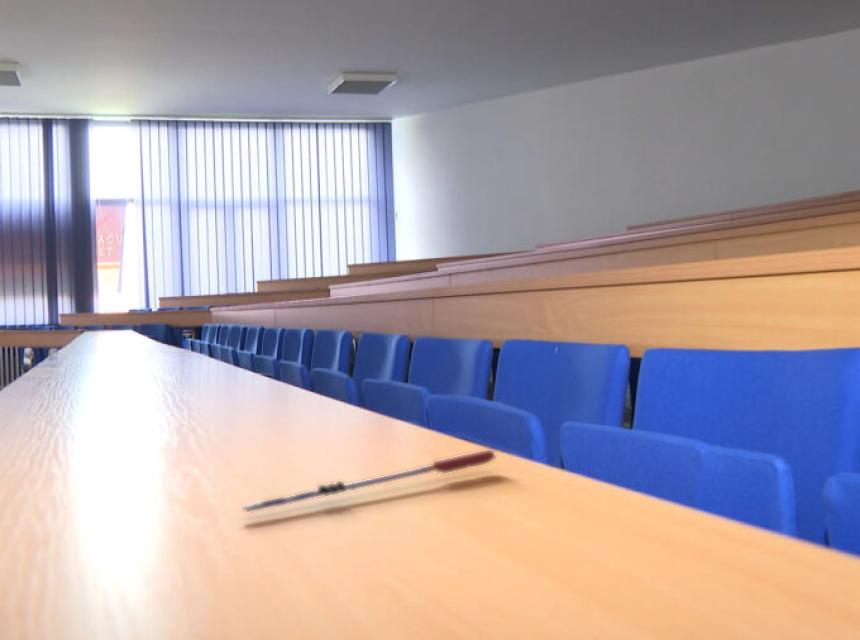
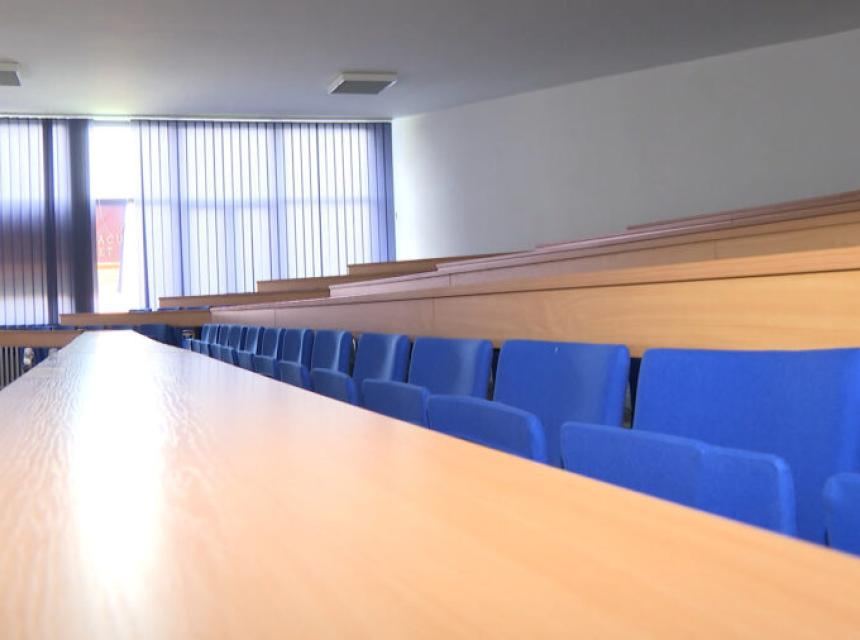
- pen [242,449,496,514]
